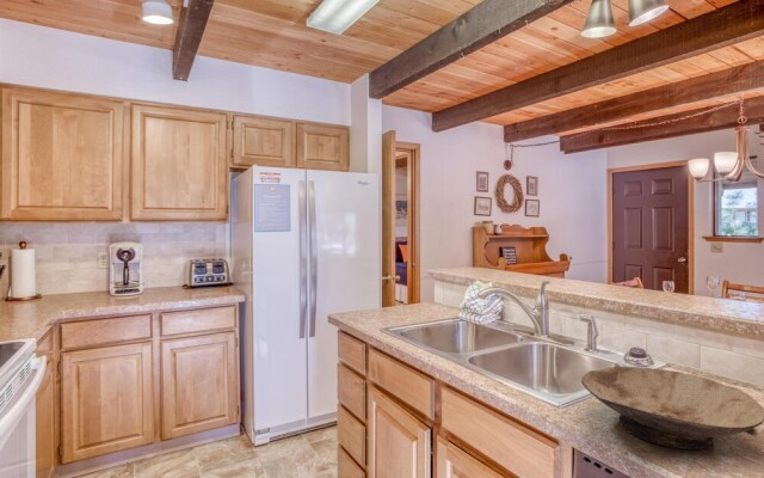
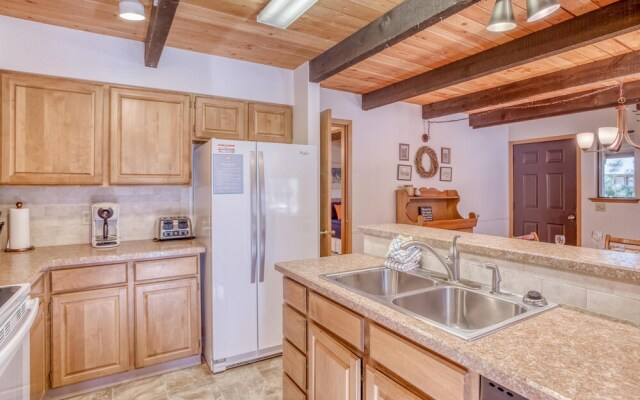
- bowl [580,366,764,451]
